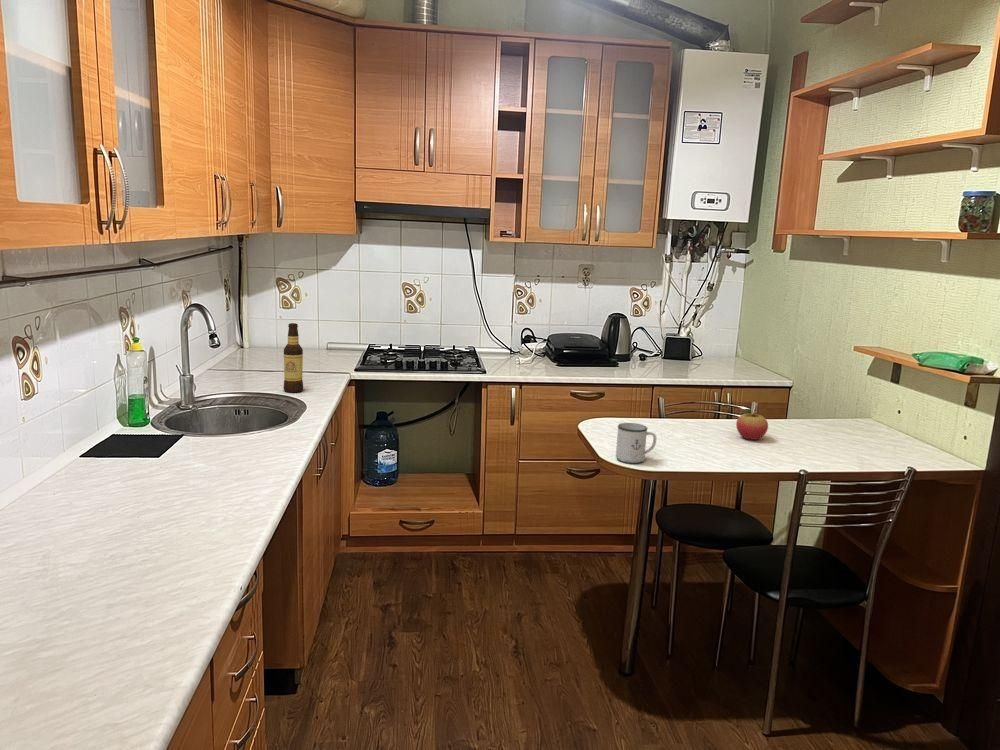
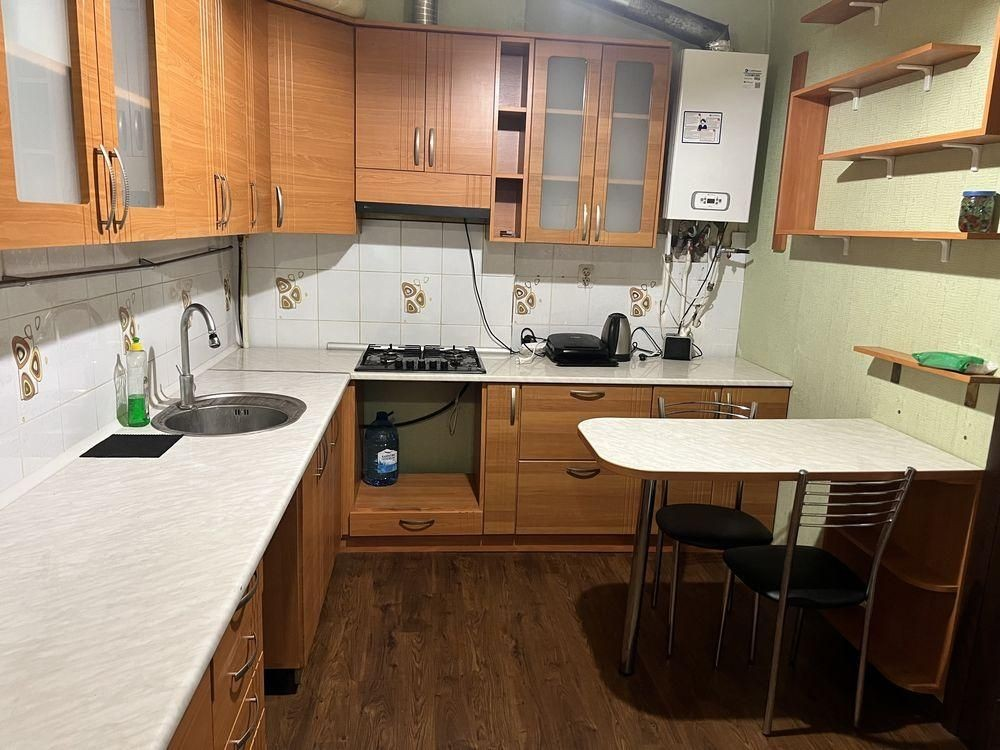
- bottle [283,322,304,393]
- fruit [735,408,769,441]
- mug [615,422,657,464]
